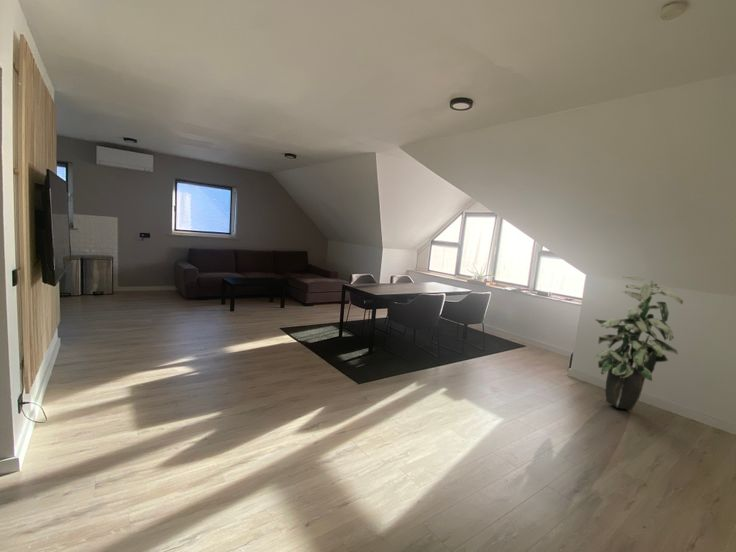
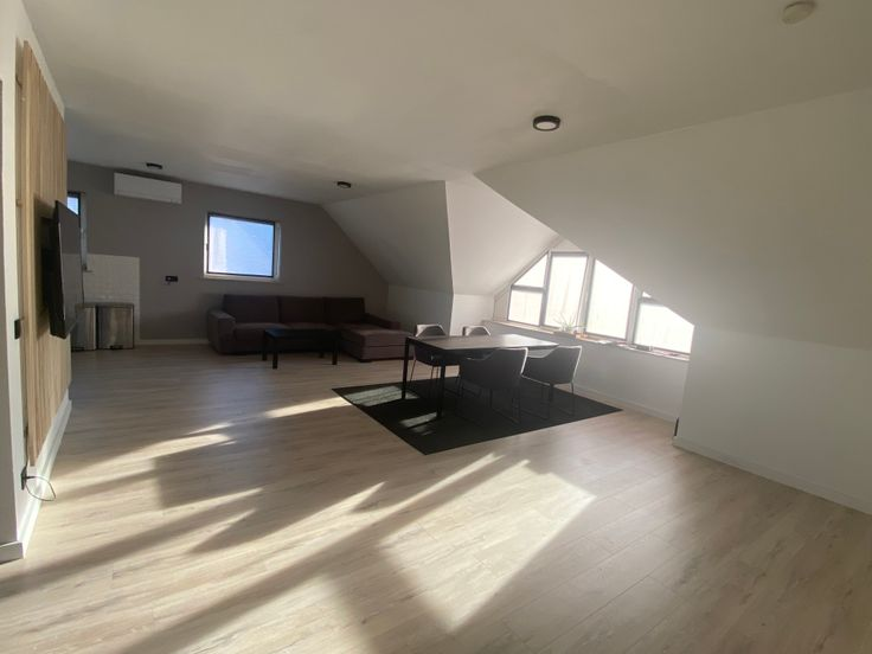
- indoor plant [594,275,684,411]
